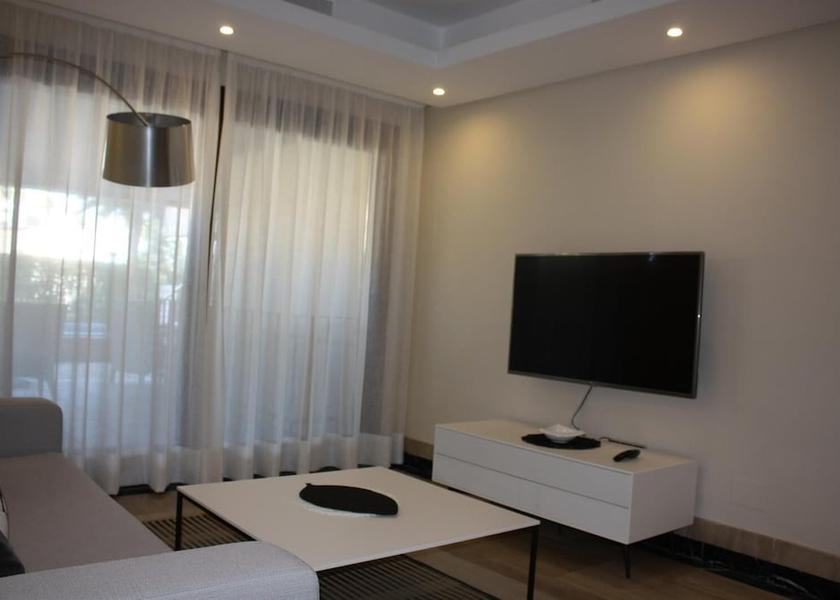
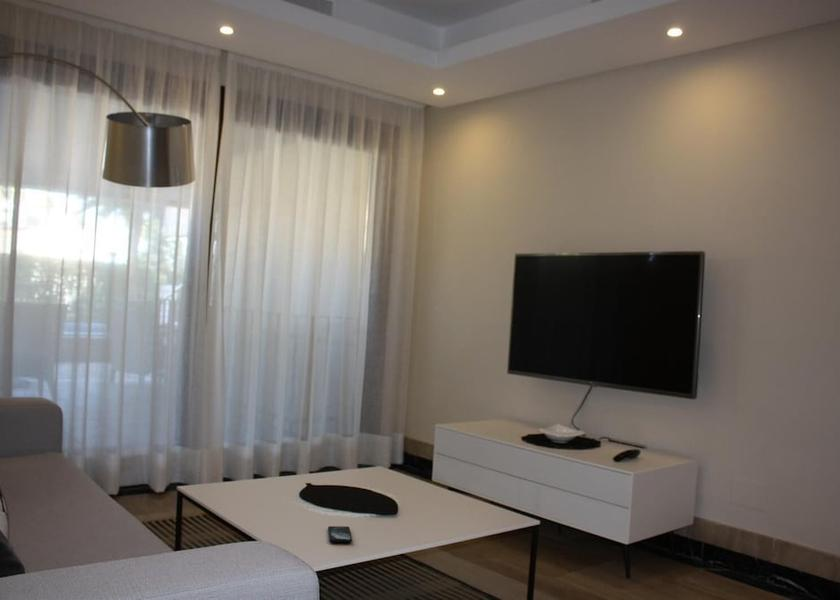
+ smartphone [327,525,353,543]
